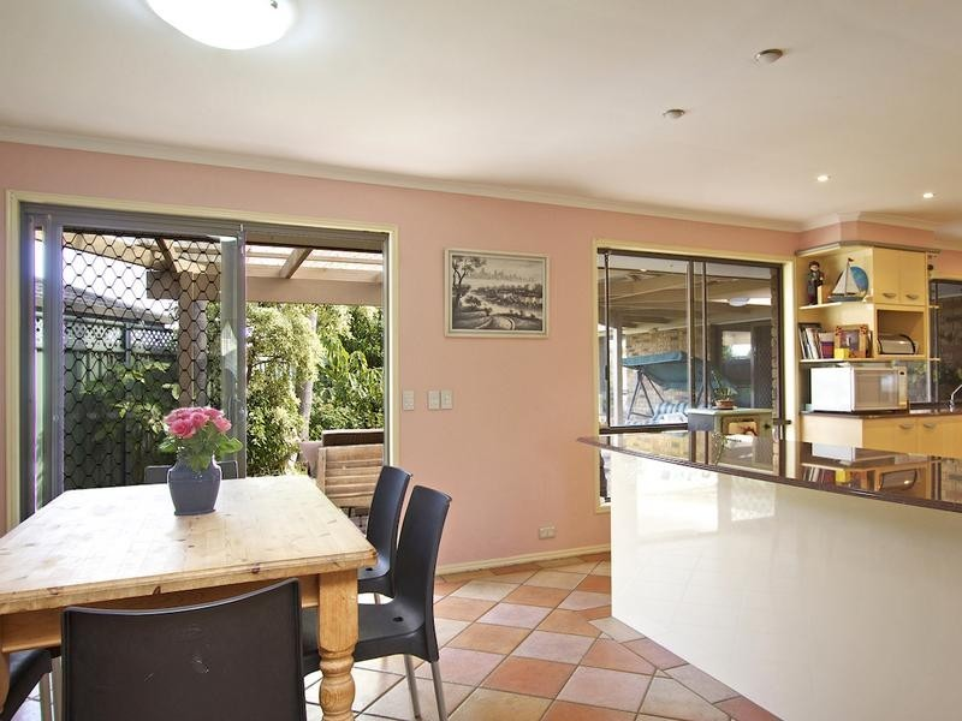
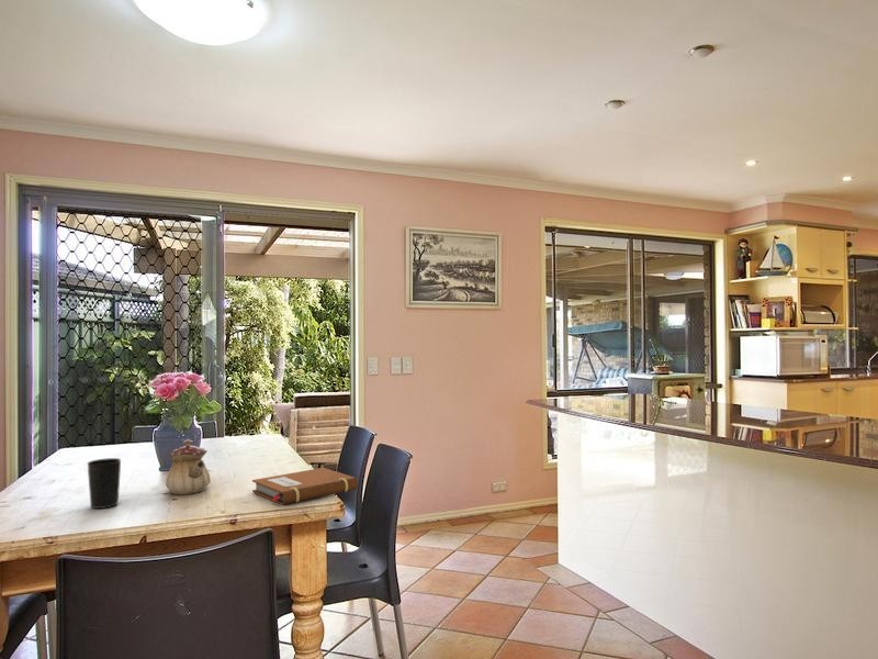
+ cup [87,457,122,510]
+ notebook [251,467,359,505]
+ teapot [165,438,212,495]
